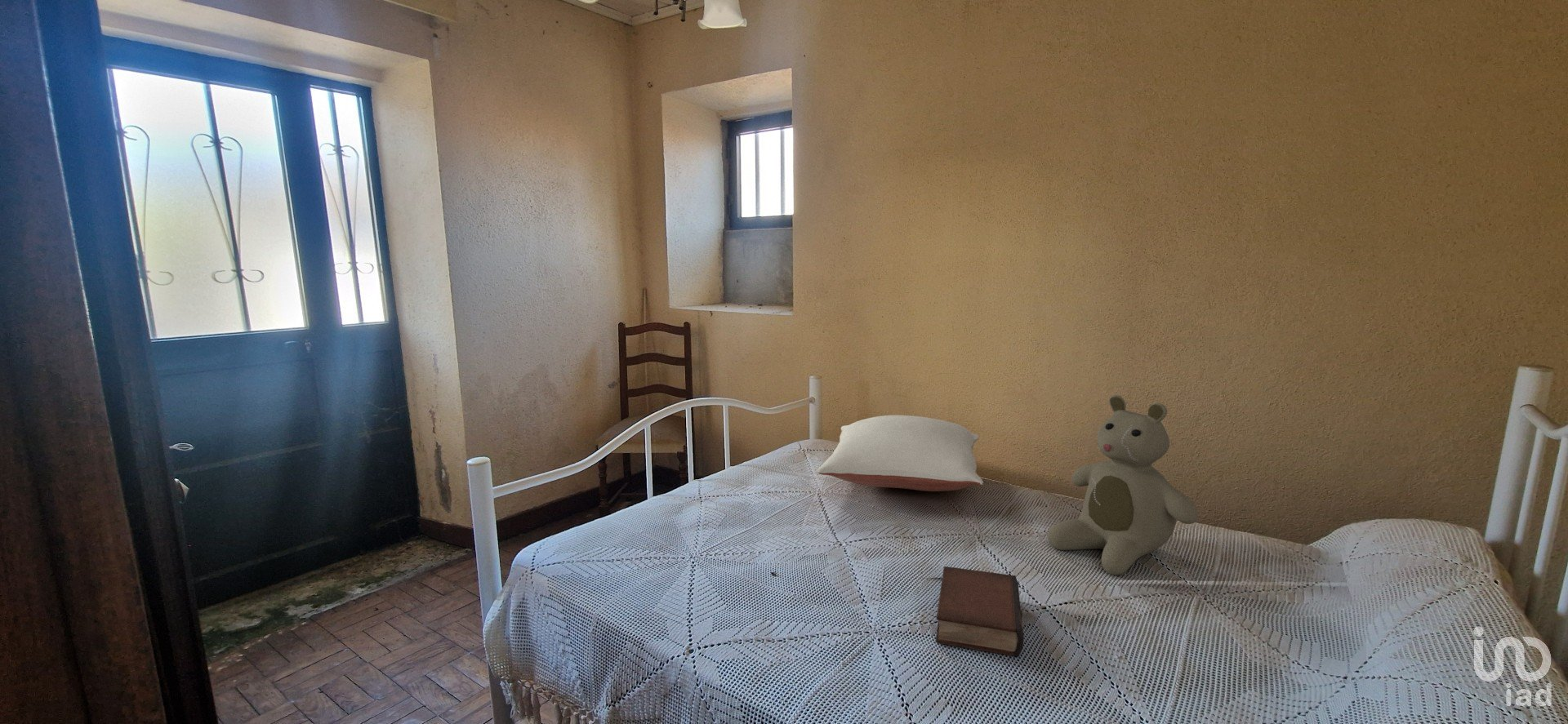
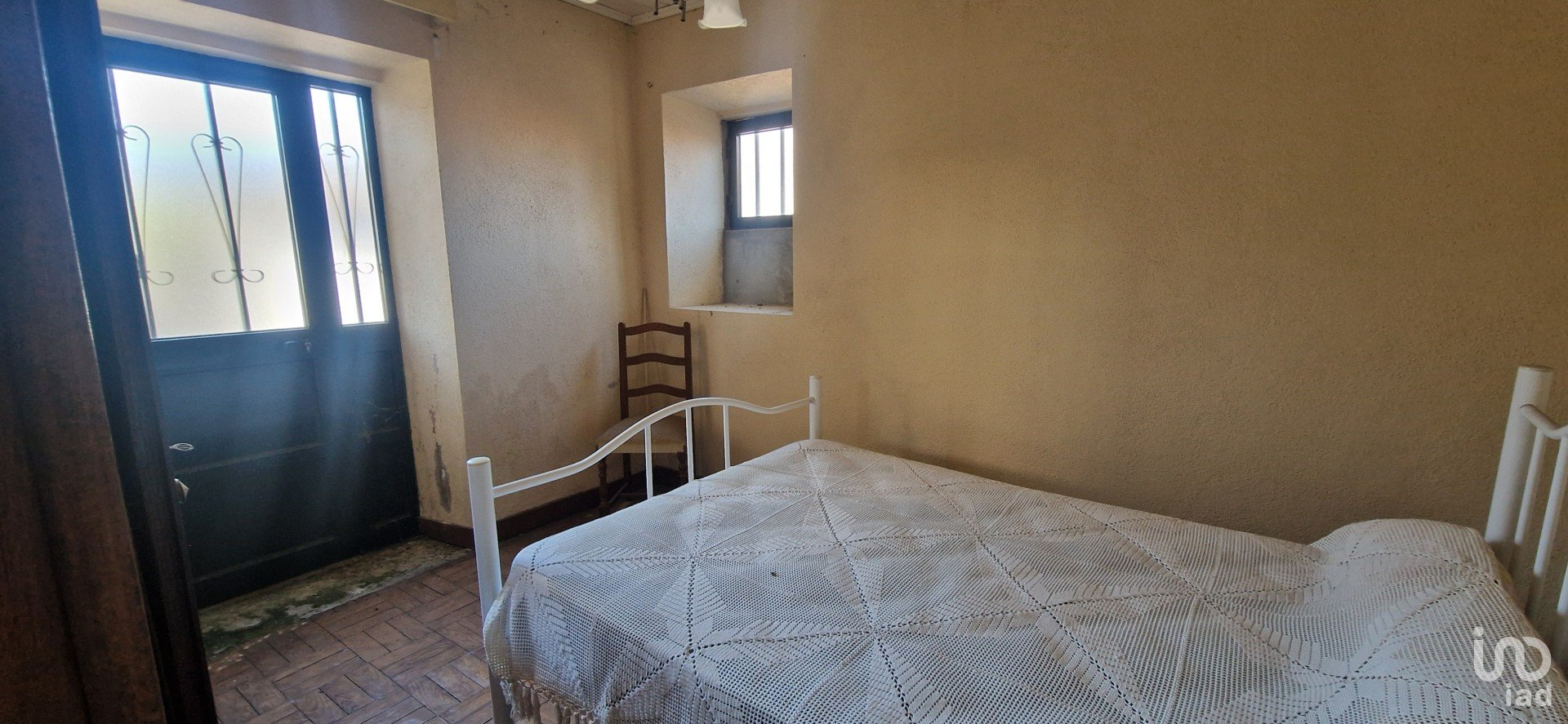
- book [935,566,1025,657]
- teddy bear [1047,394,1199,576]
- pillow [817,415,984,492]
